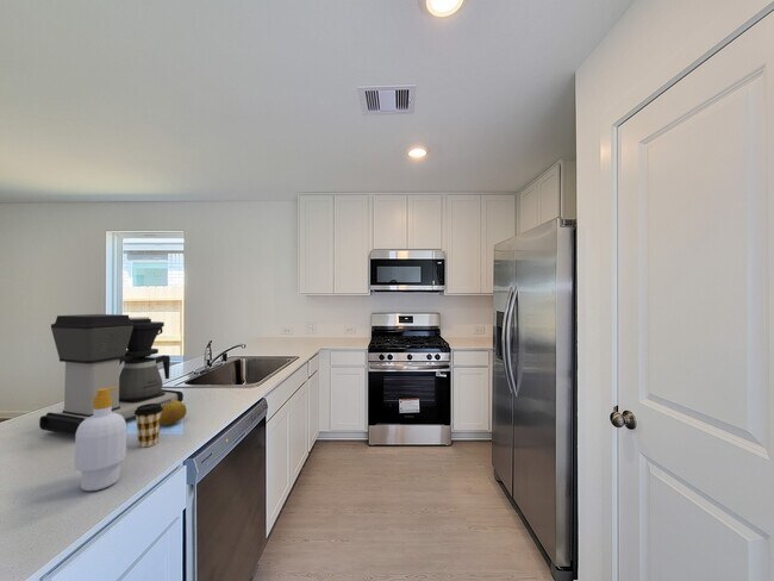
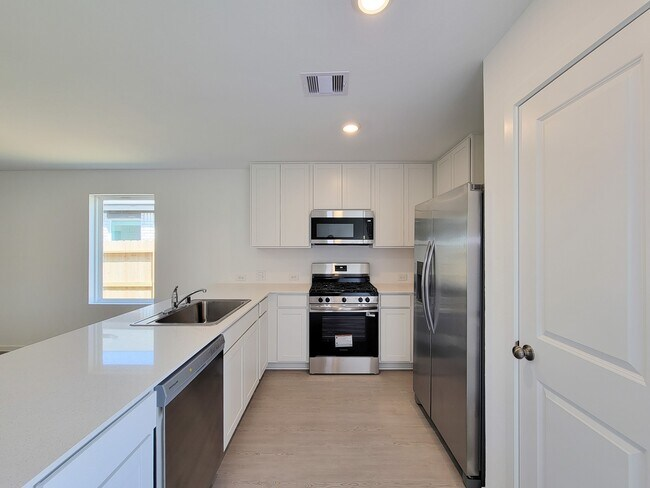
- coffee cup [135,404,163,448]
- coffee maker [38,313,185,437]
- fruit [160,400,188,426]
- soap bottle [74,387,127,492]
